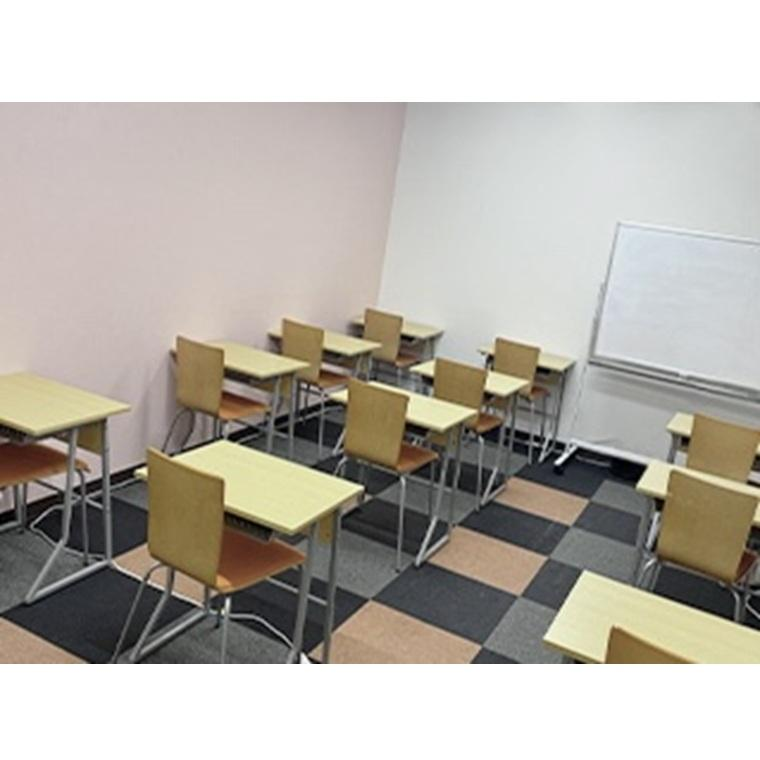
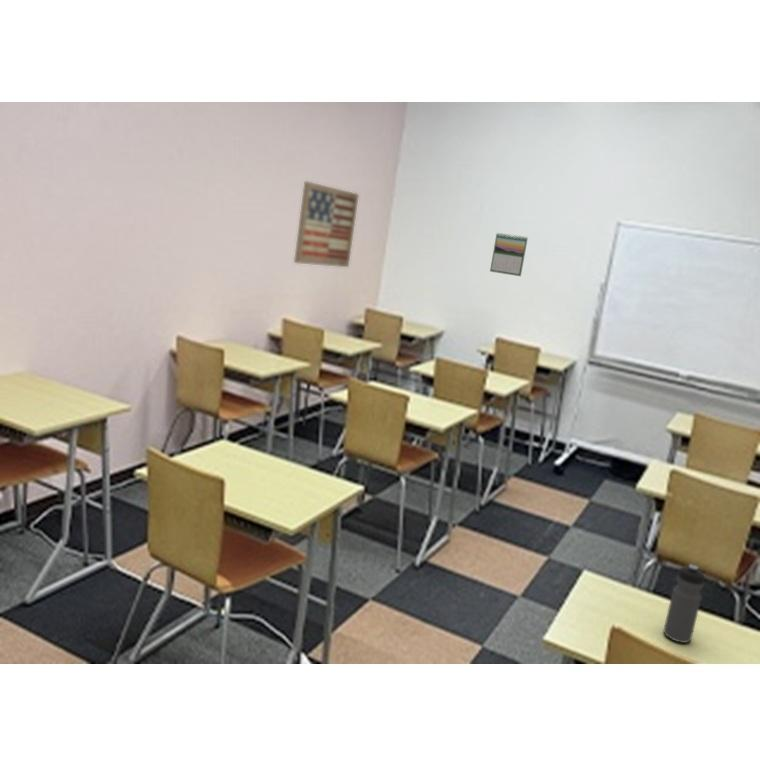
+ calendar [489,232,529,277]
+ water bottle [662,564,706,644]
+ wall art [293,180,360,268]
